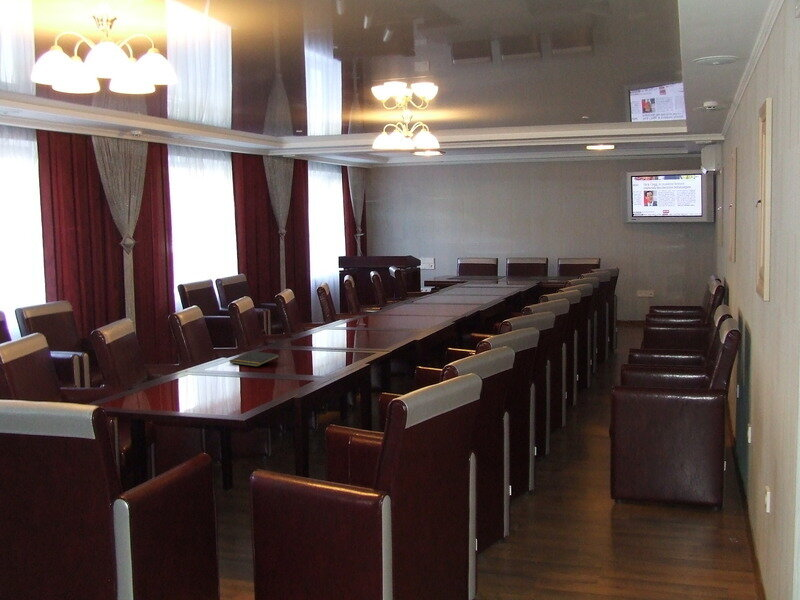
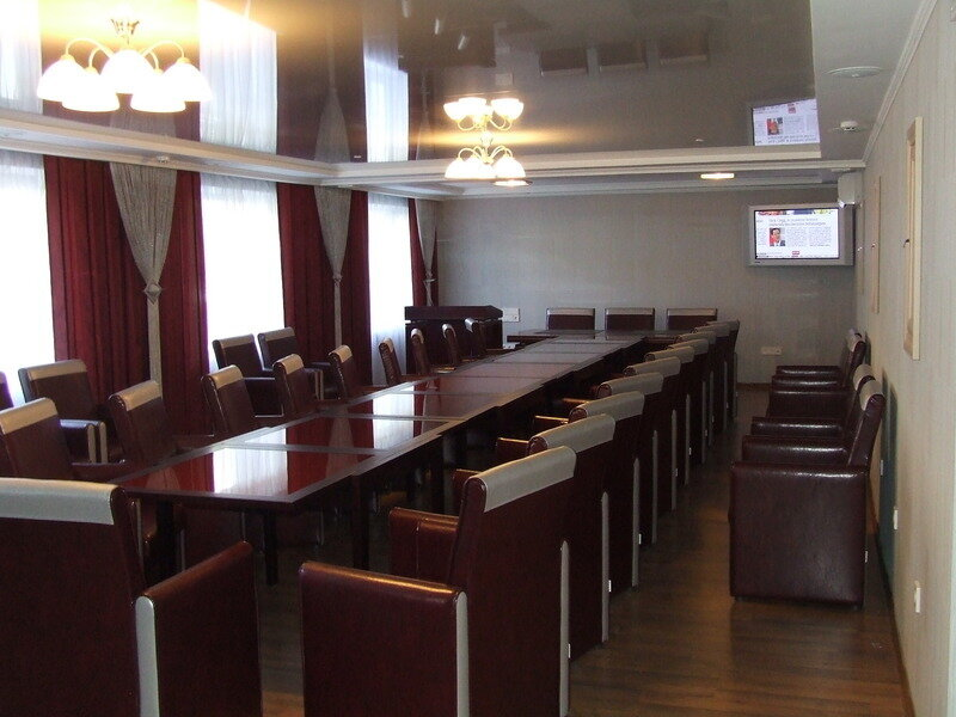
- notepad [228,350,281,368]
